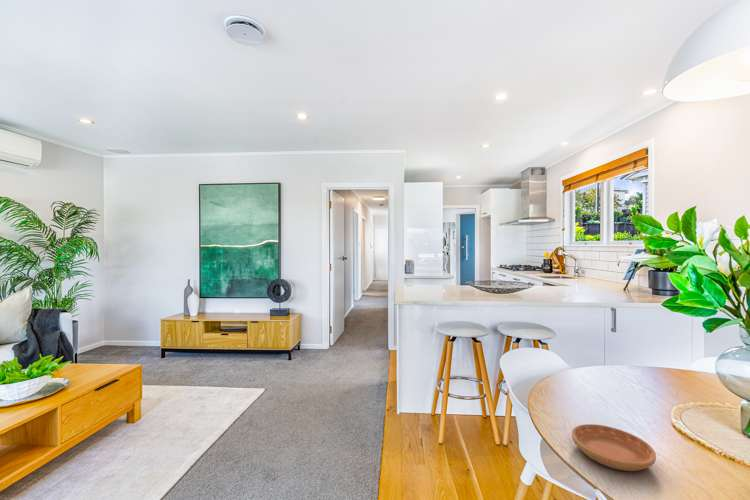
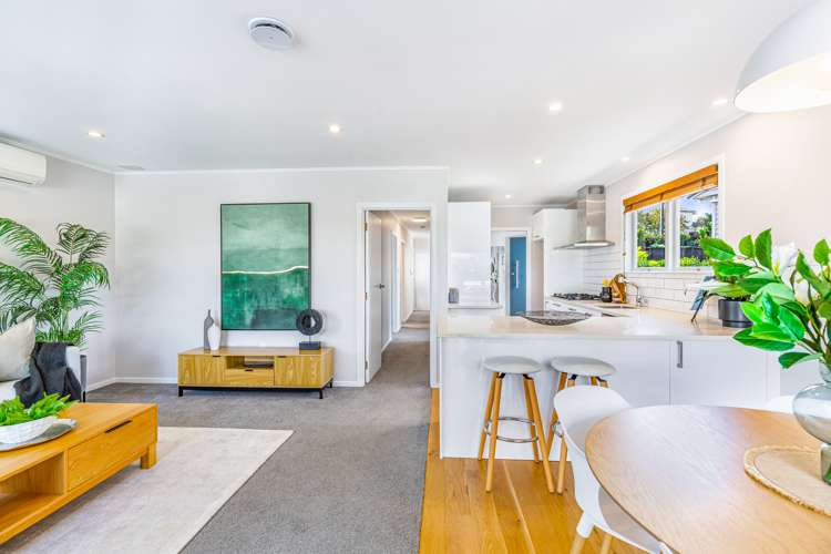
- saucer [571,423,657,472]
